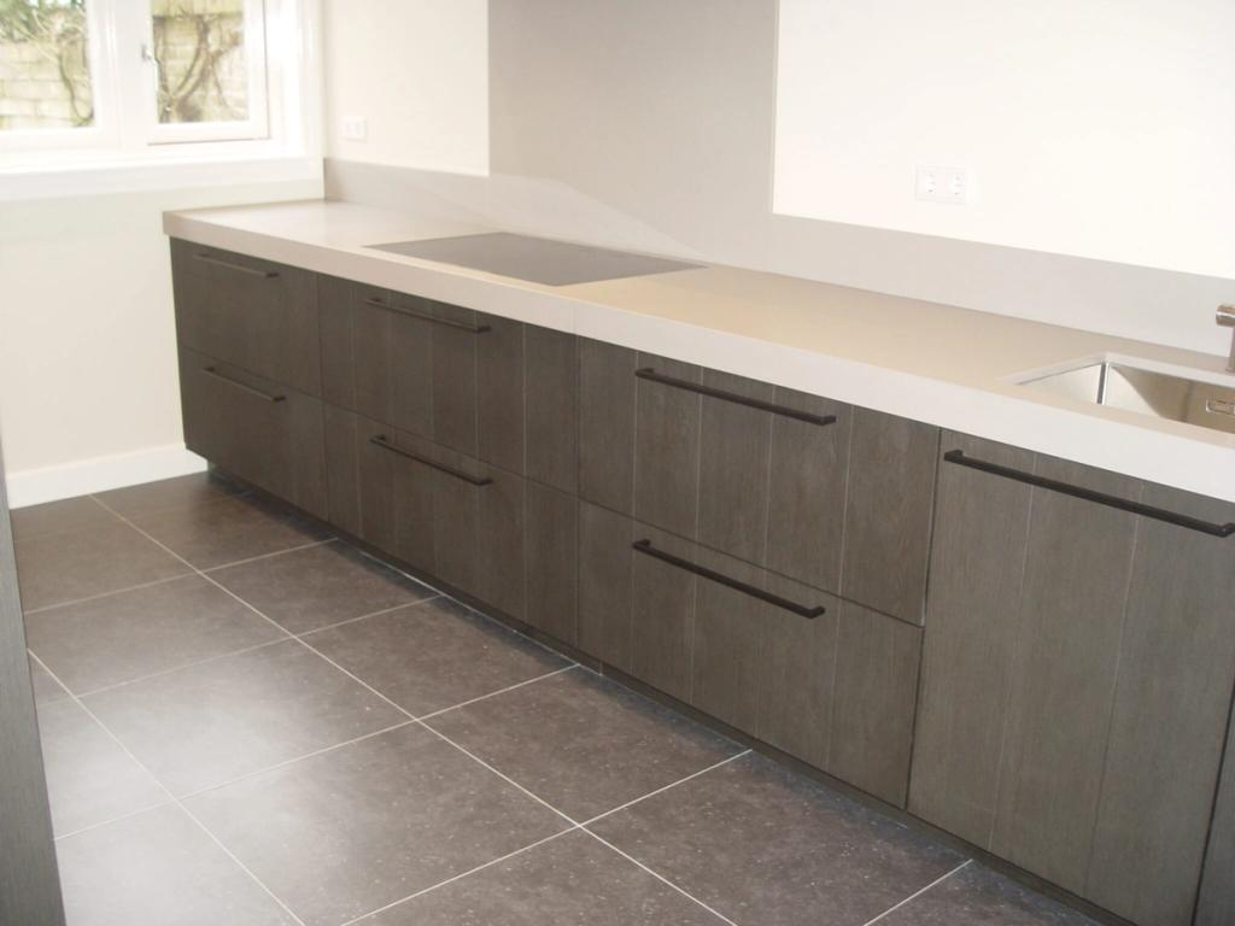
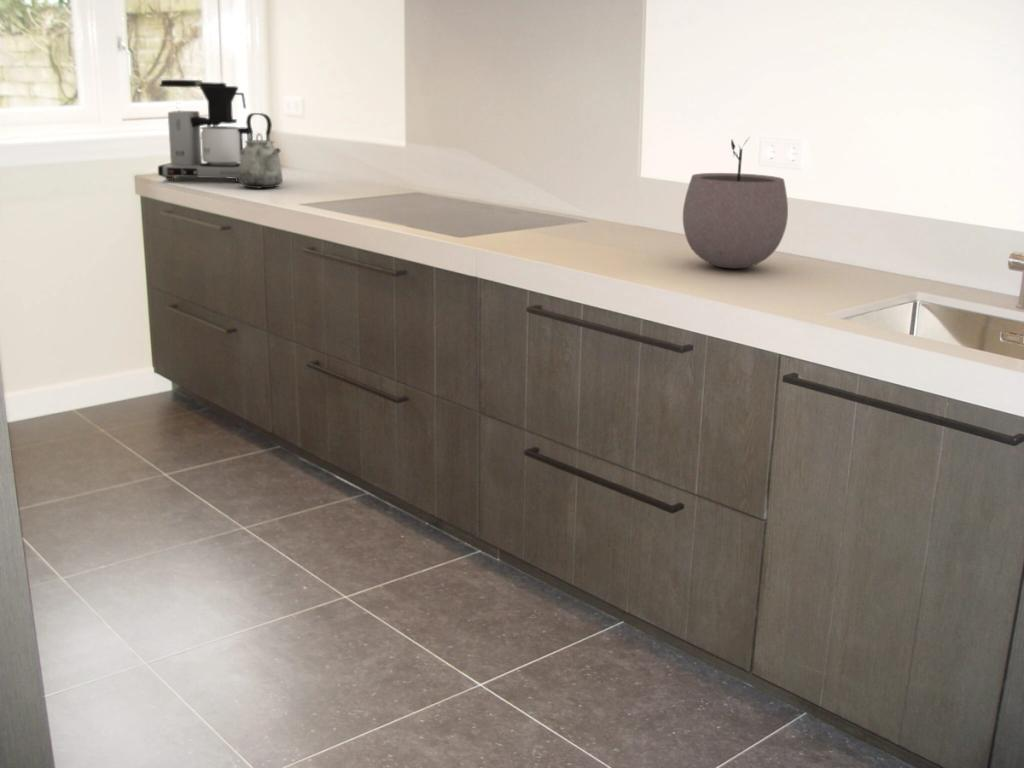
+ plant pot [682,137,789,269]
+ kettle [238,112,284,189]
+ coffee maker [157,79,250,183]
